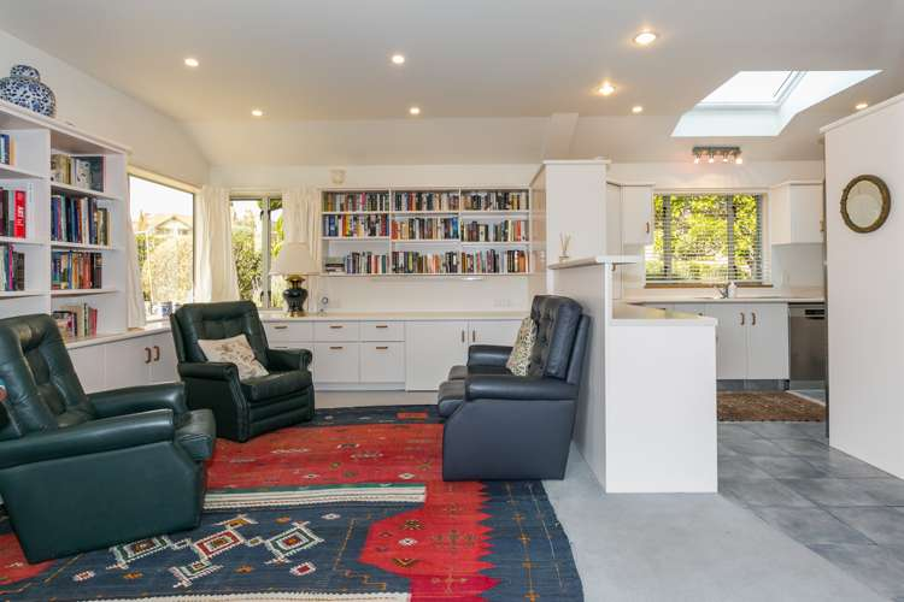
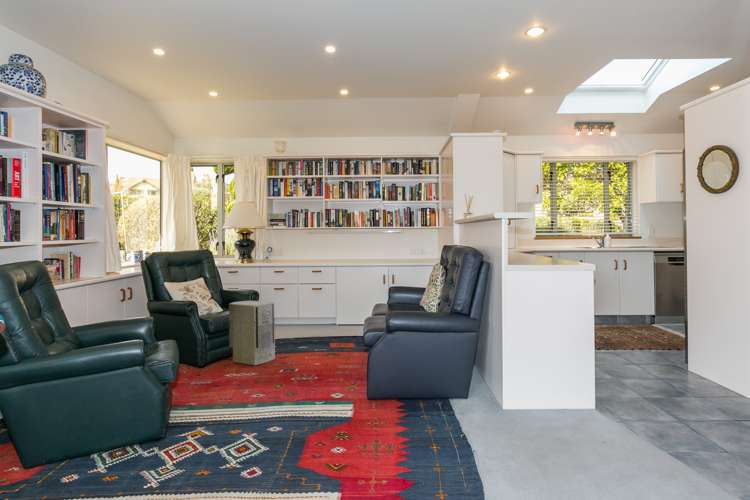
+ air purifier [228,300,276,366]
